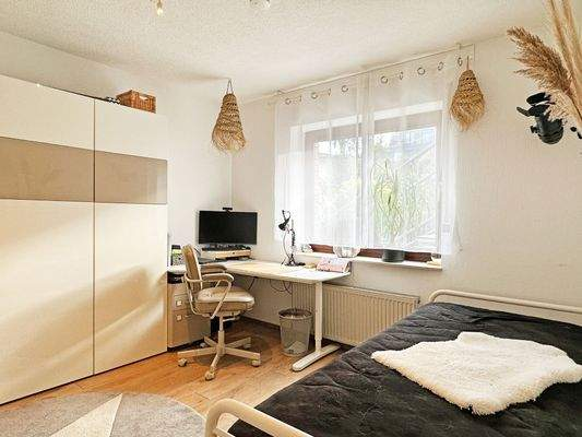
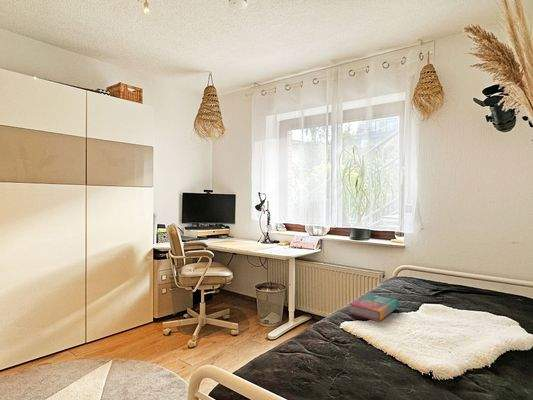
+ book [349,292,399,322]
